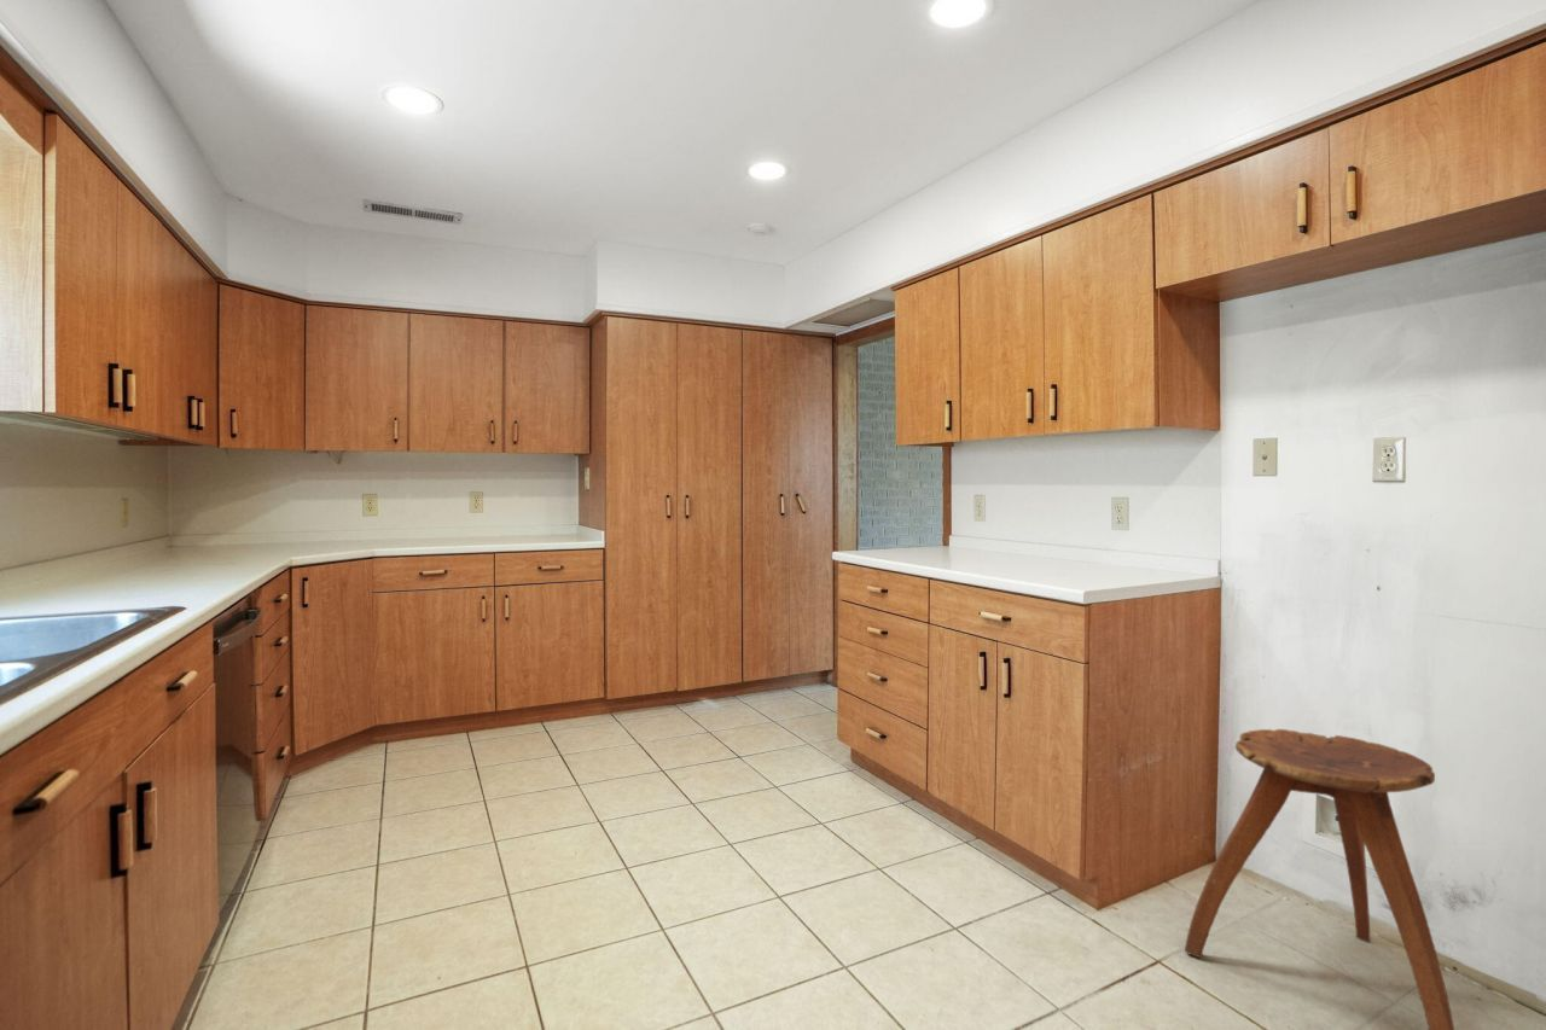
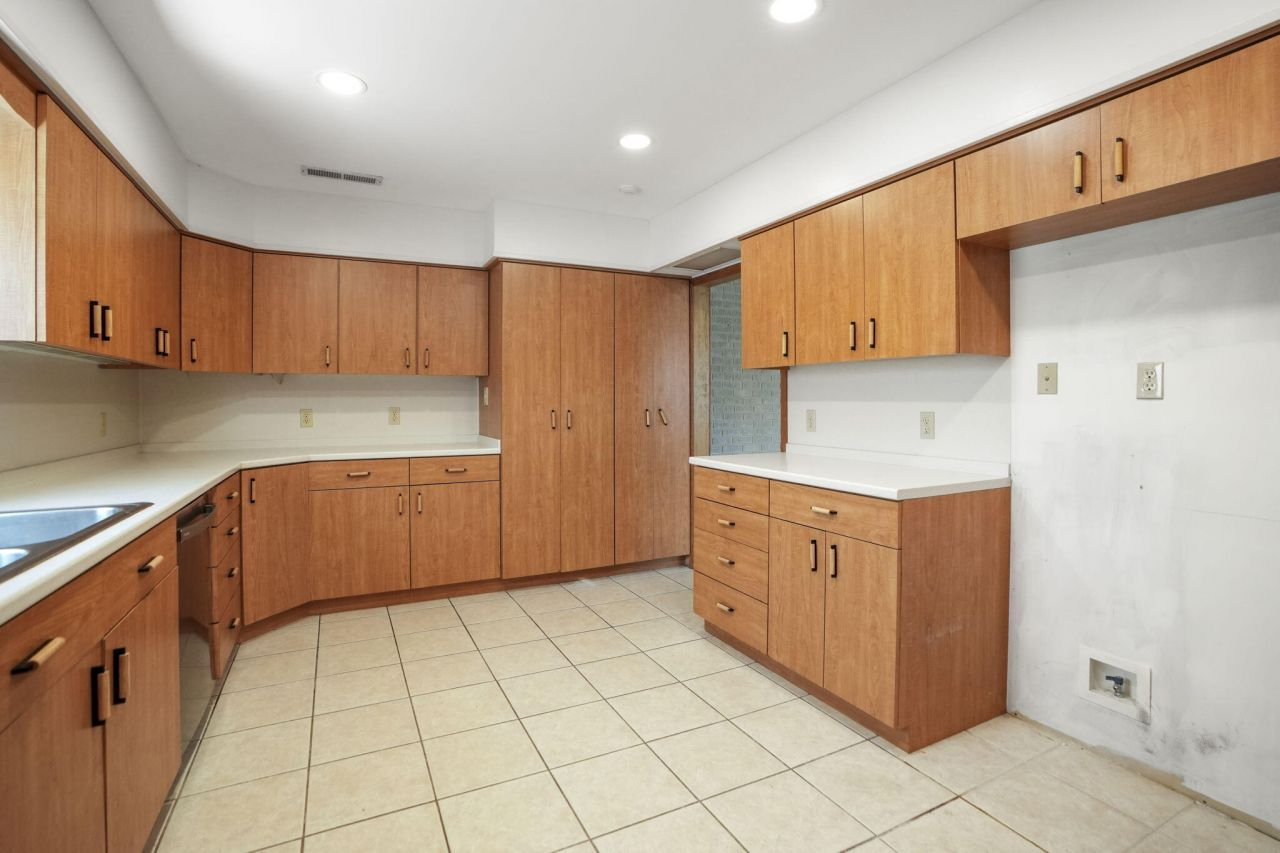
- stool [1184,728,1455,1030]
